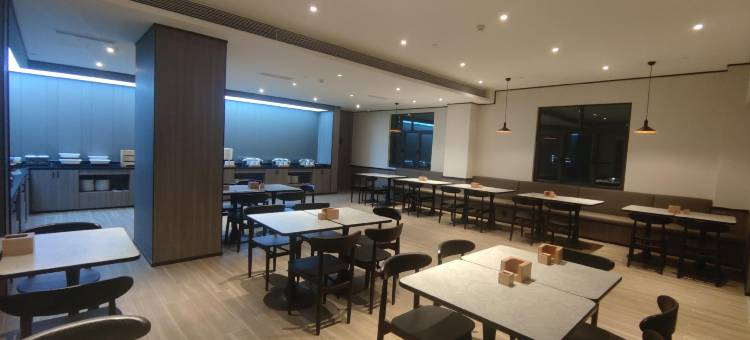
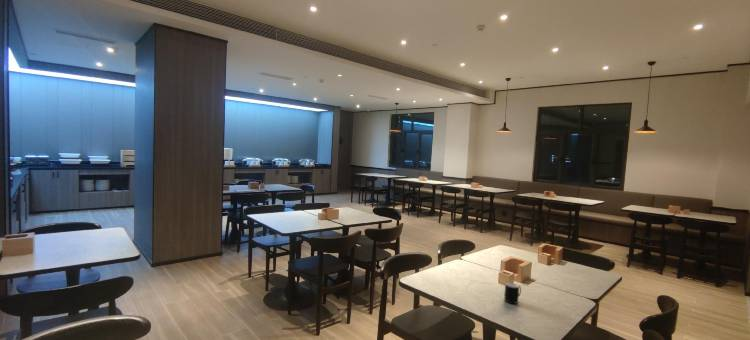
+ cup [503,282,522,305]
